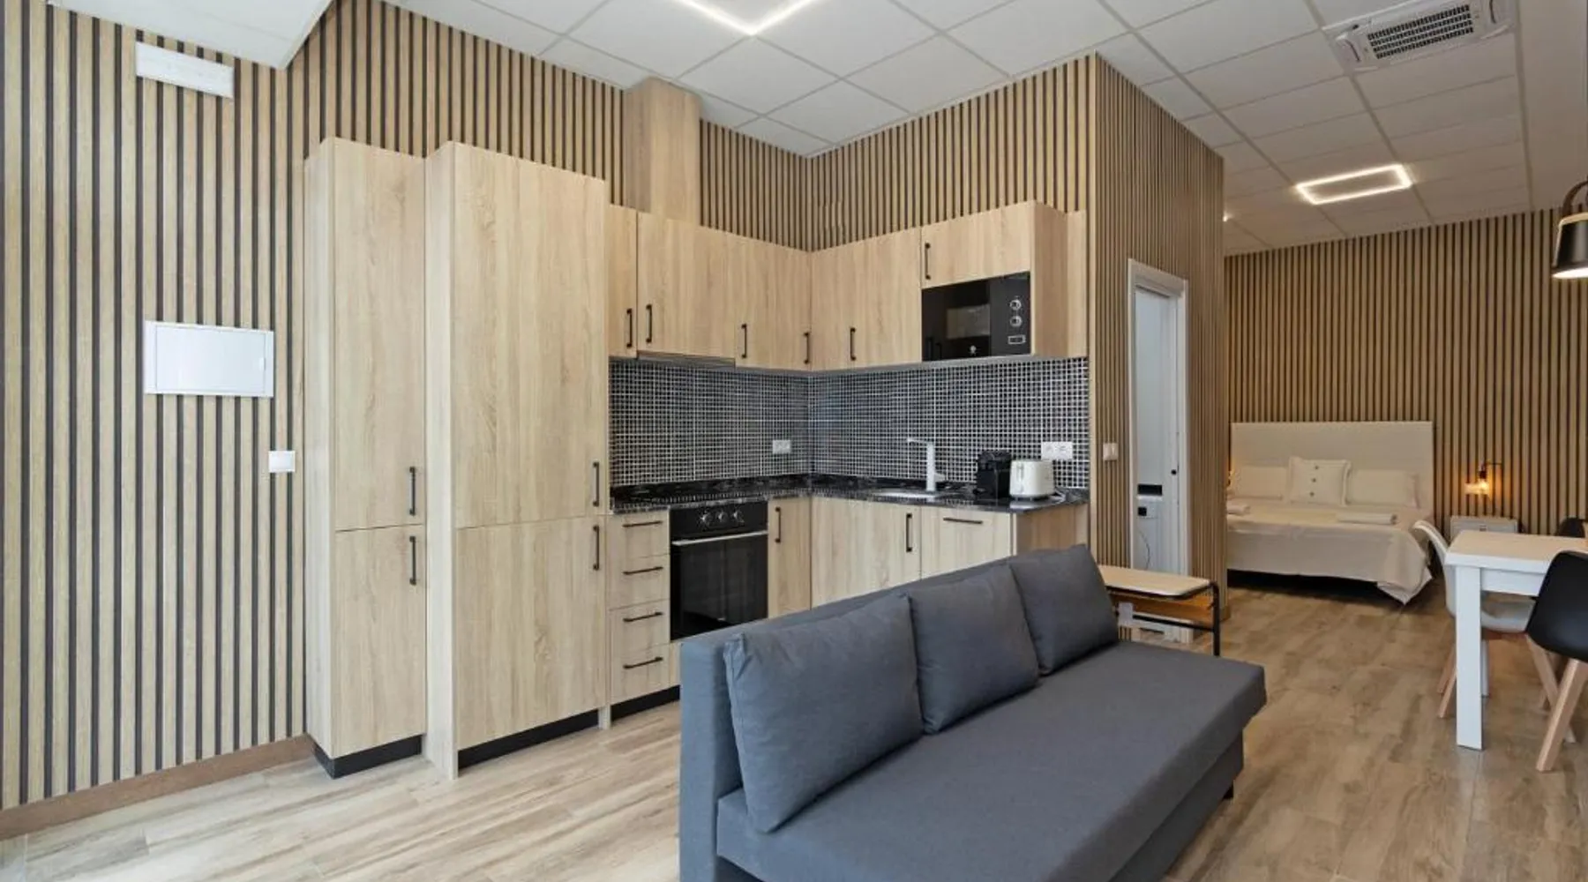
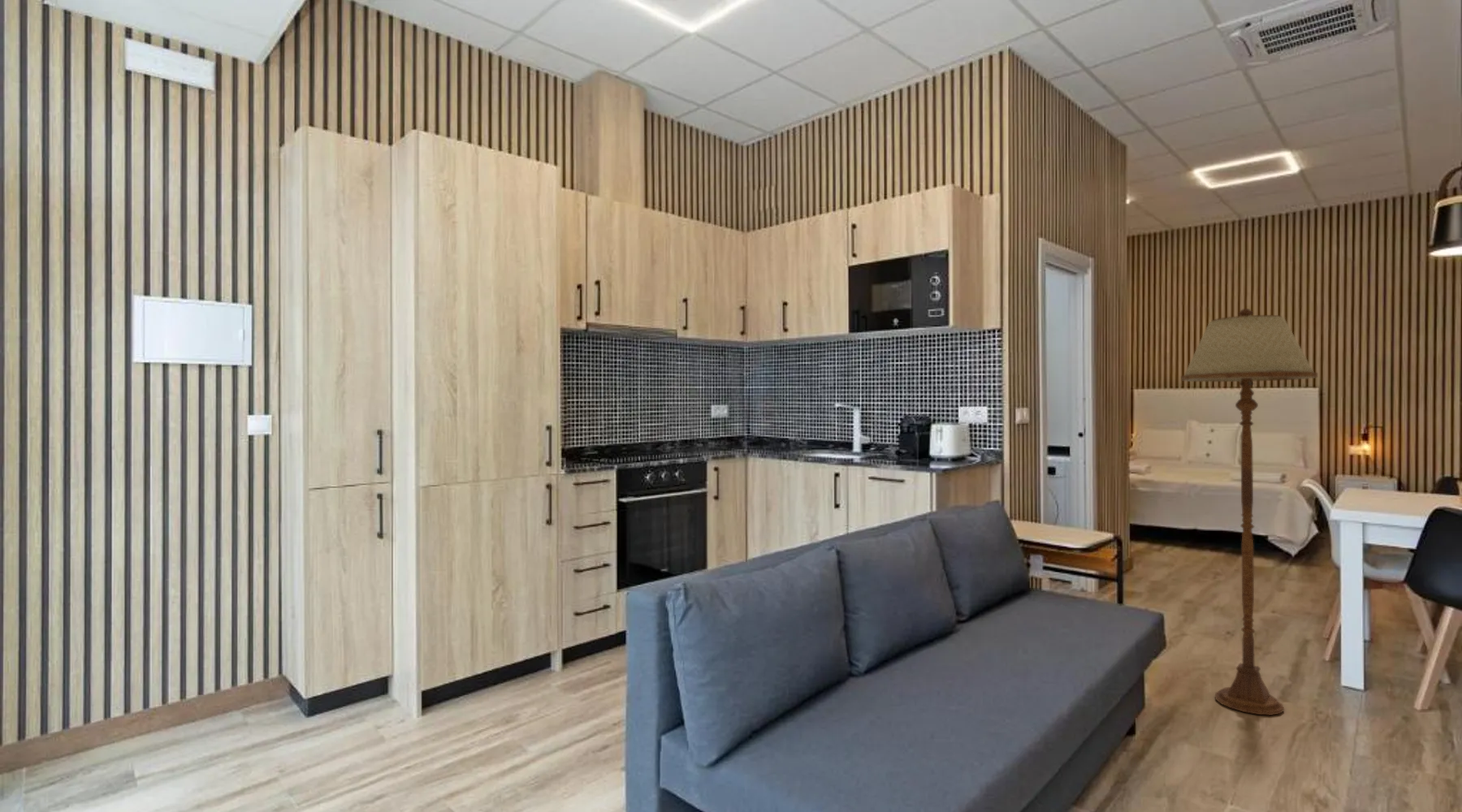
+ floor lamp [1180,308,1318,716]
